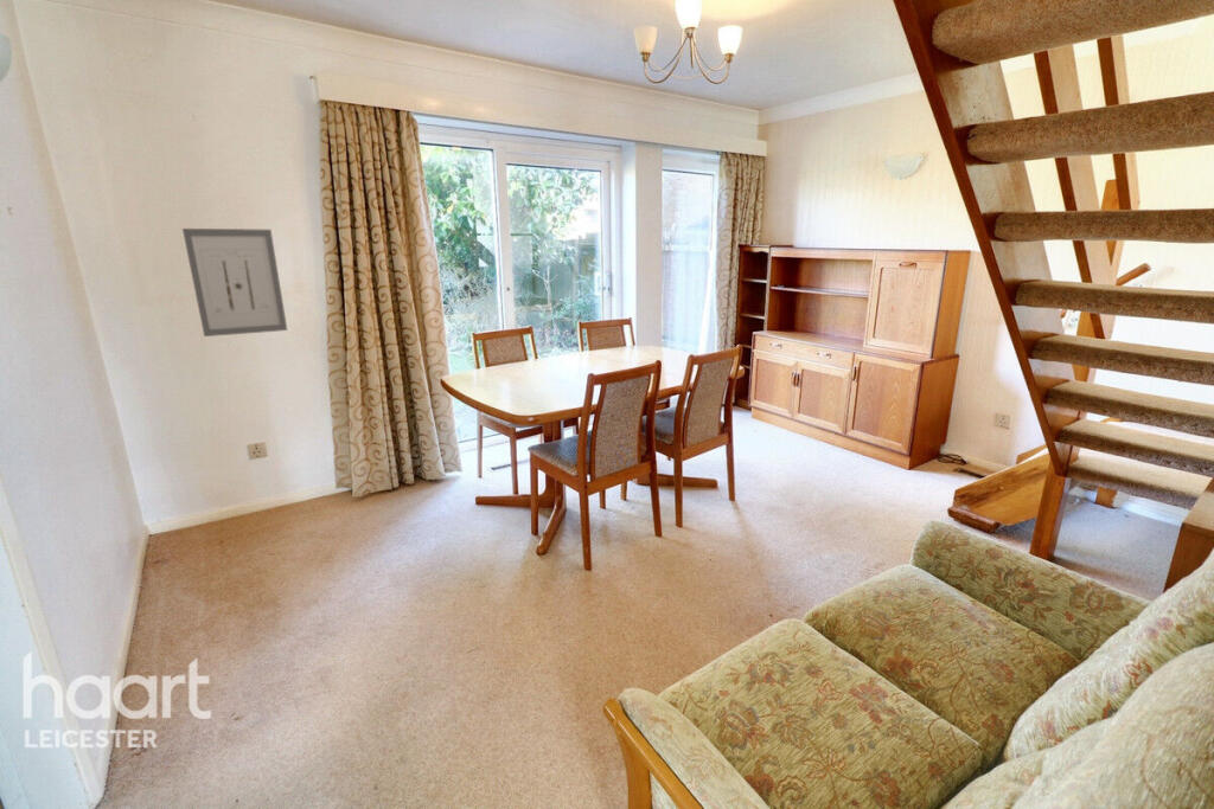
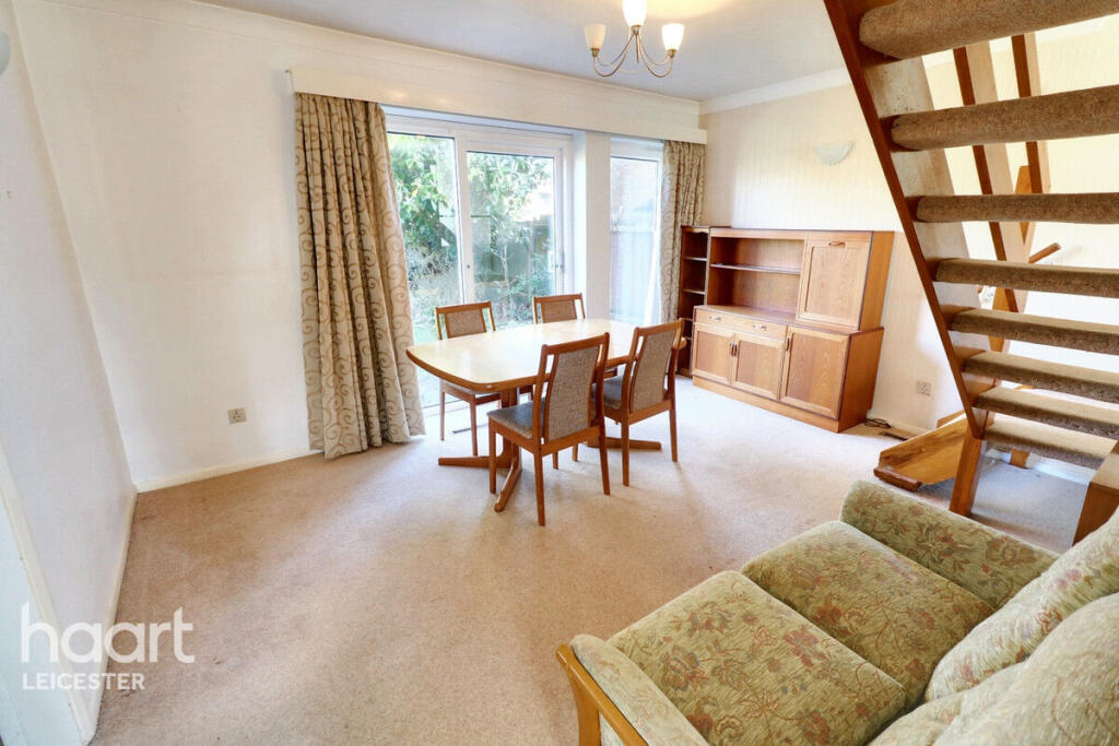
- wall art [181,227,288,338]
